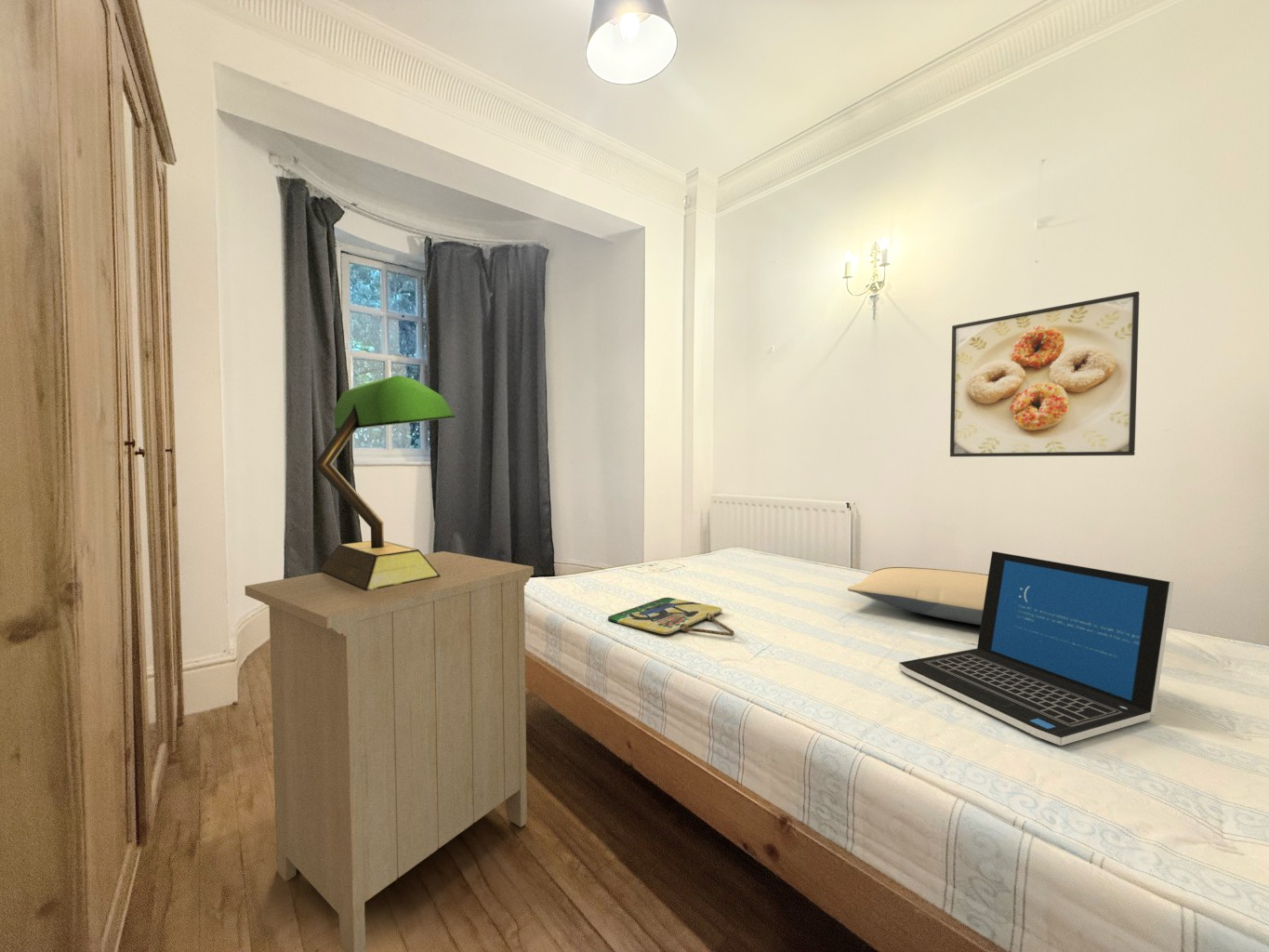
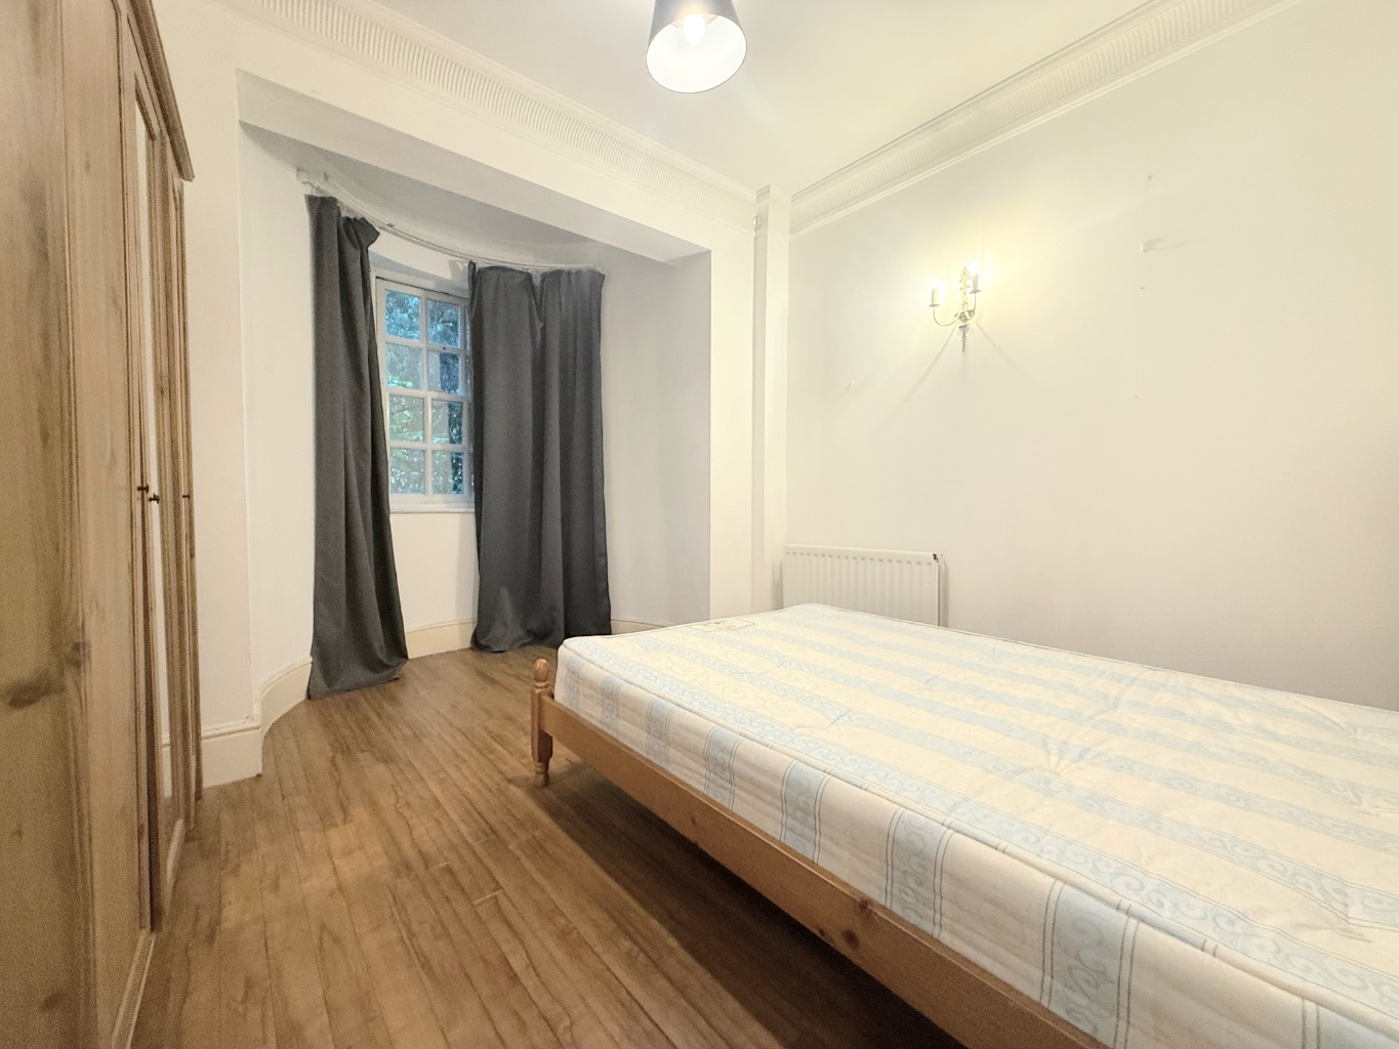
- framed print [949,291,1141,457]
- nightstand [244,550,535,952]
- home sign [607,597,735,637]
- pillow [847,566,988,626]
- table lamp [313,375,456,591]
- laptop [898,550,1175,747]
